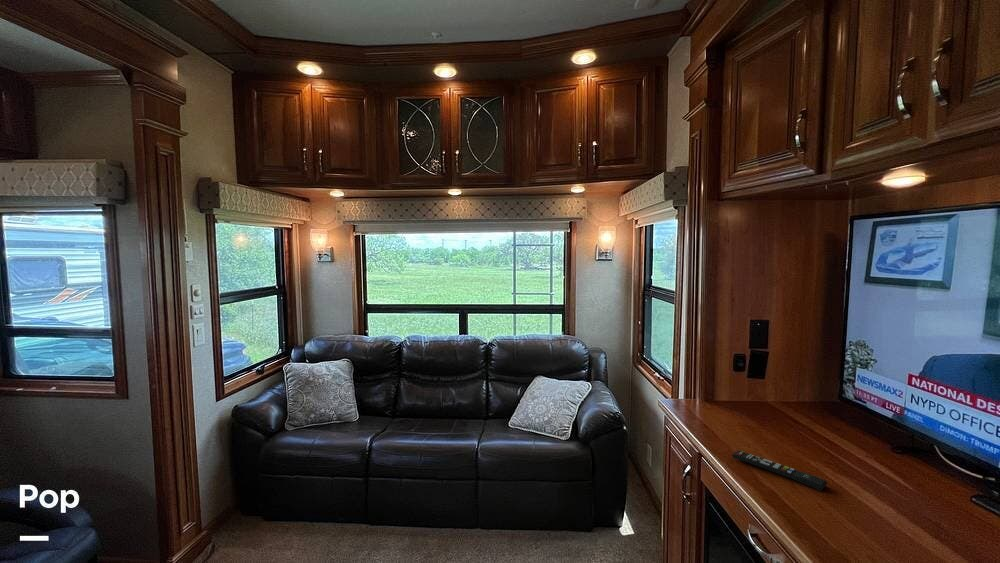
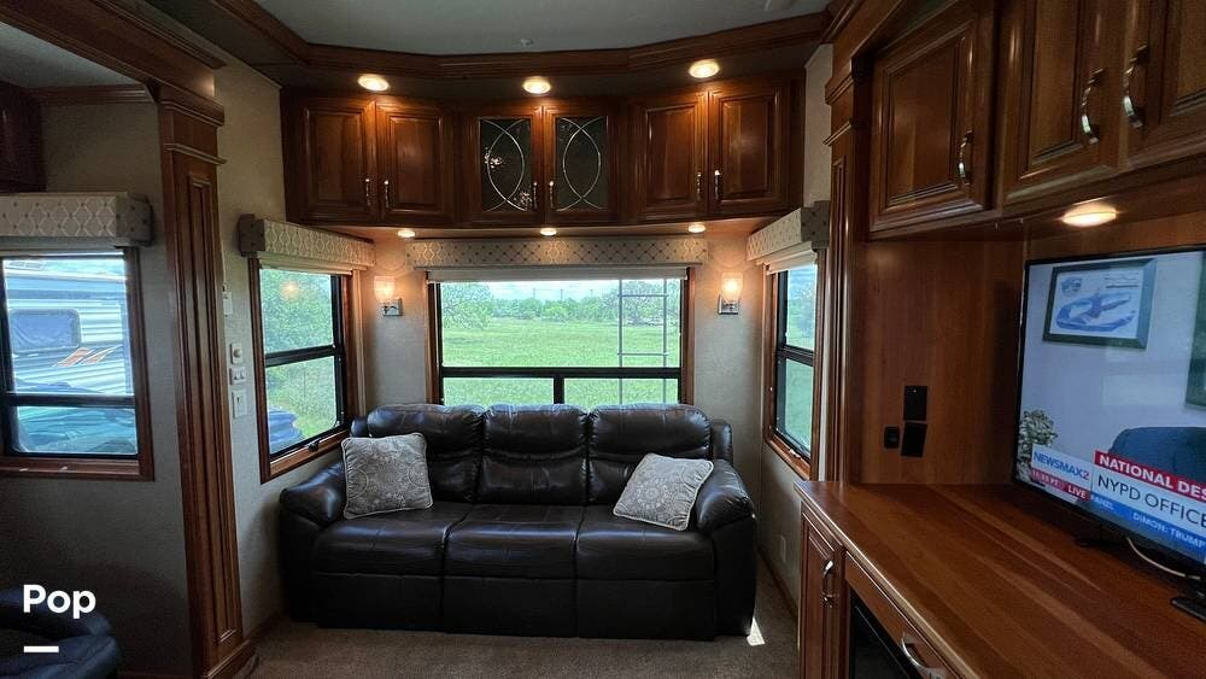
- remote control [731,450,828,492]
